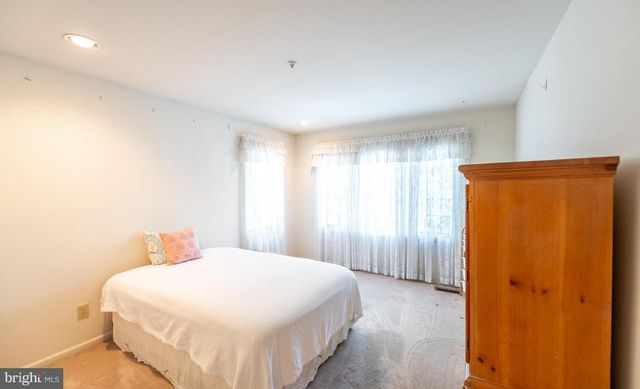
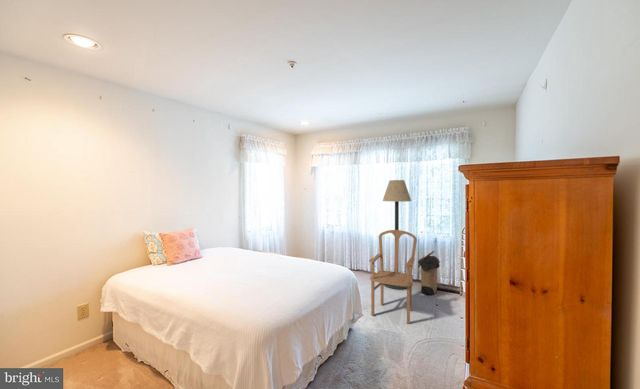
+ floor lamp [382,179,412,290]
+ laundry hamper [417,250,441,296]
+ armchair [368,229,418,325]
